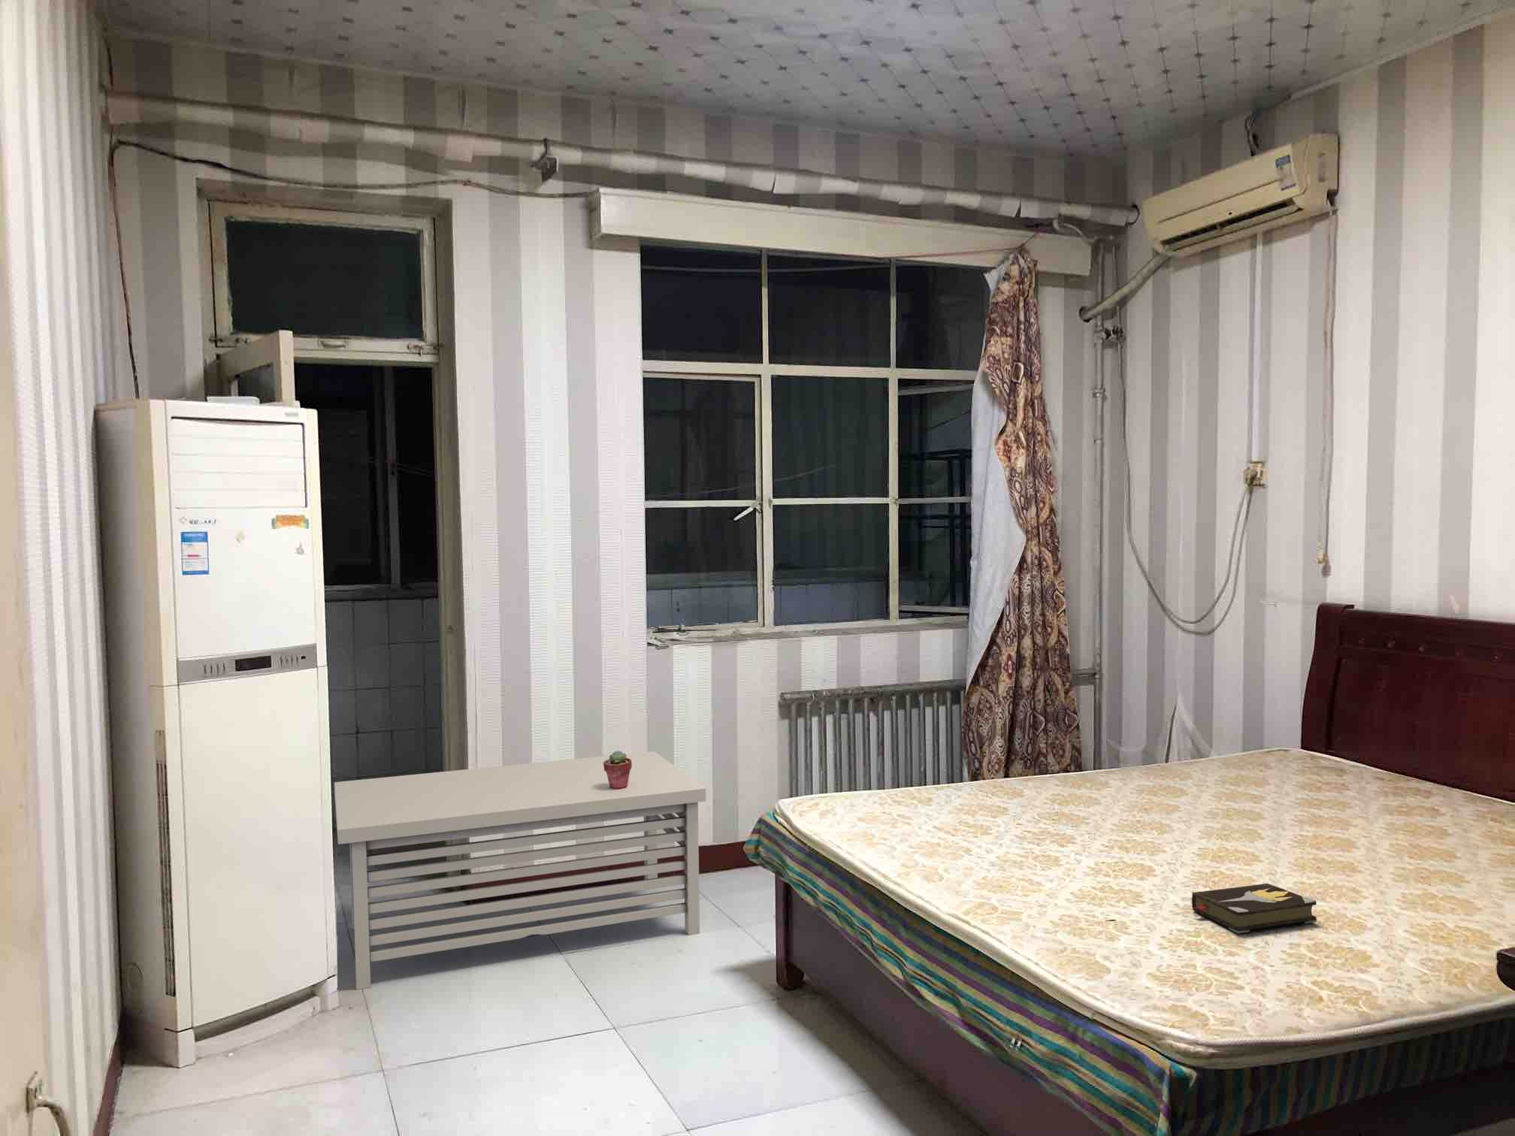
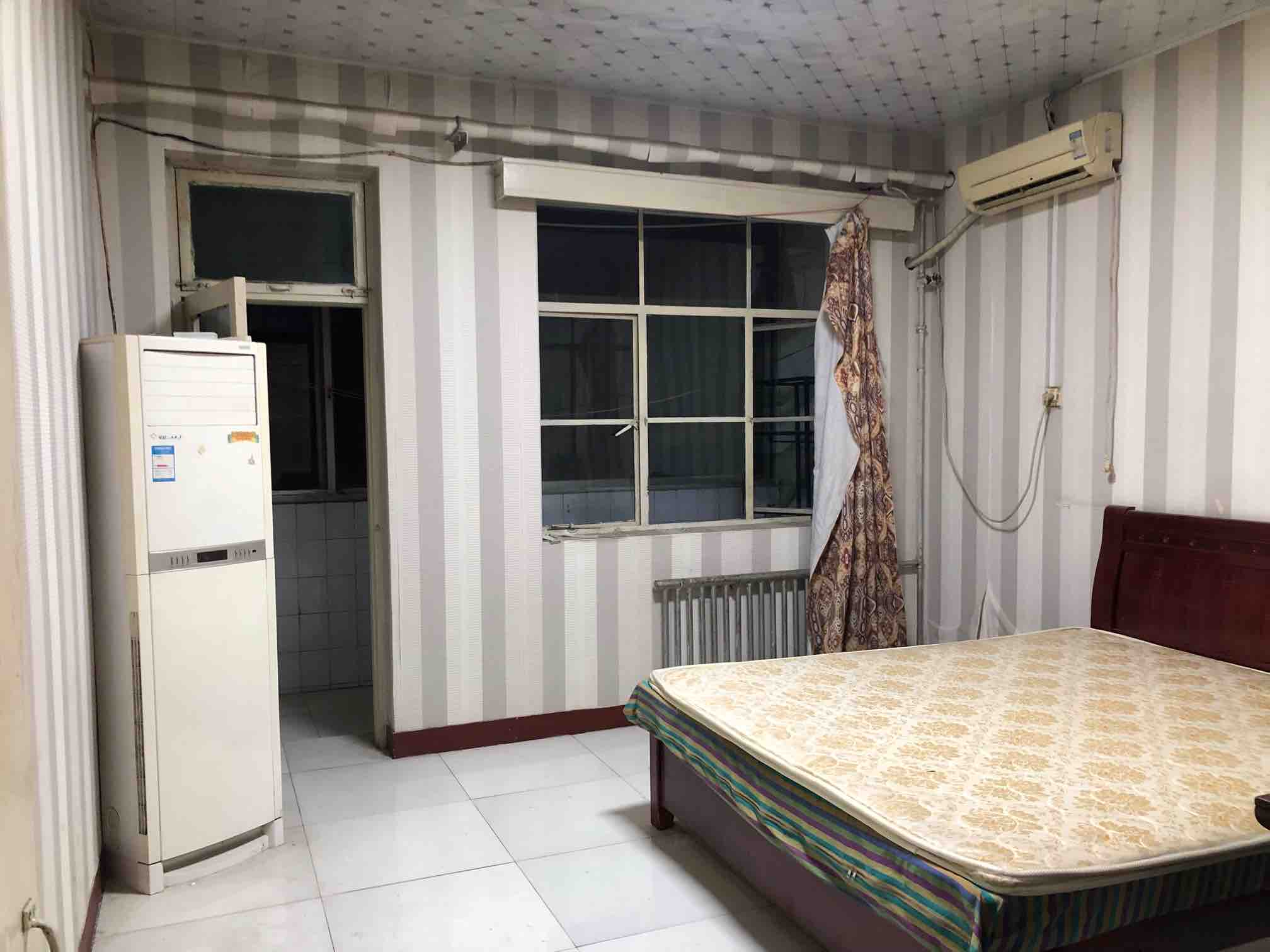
- hardback book [1191,883,1317,934]
- potted succulent [604,749,632,790]
- storage bench [334,751,706,990]
